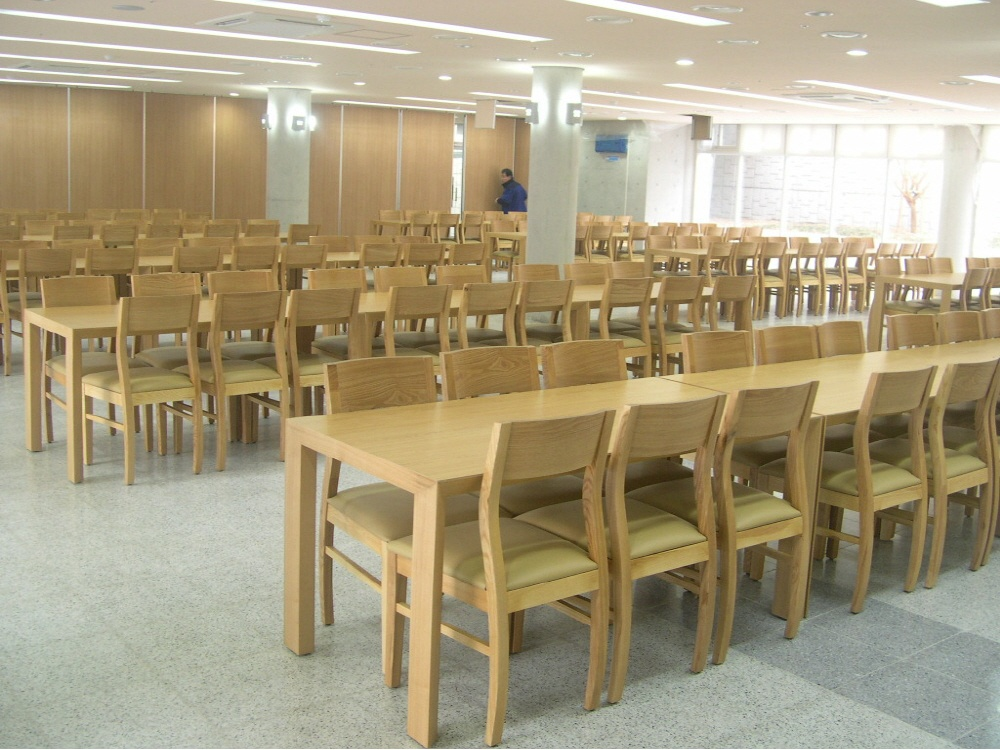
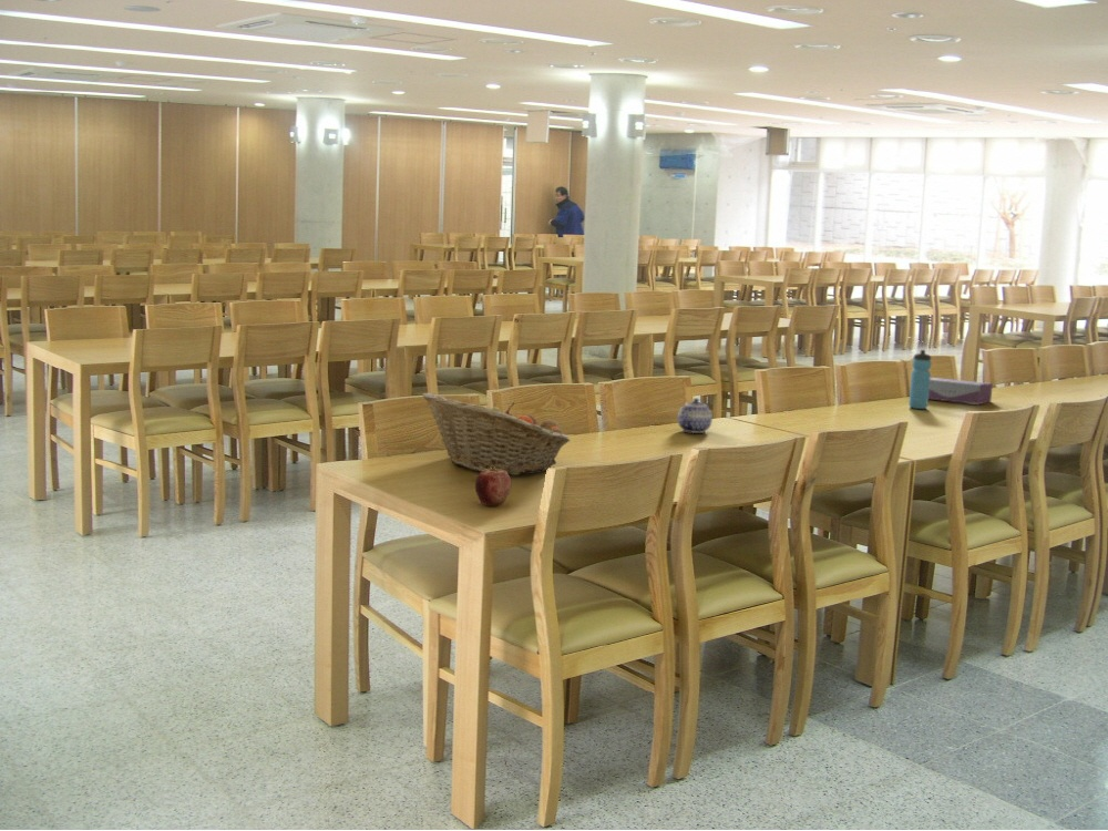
+ fruit basket [421,391,572,476]
+ water bottle [907,349,932,410]
+ teapot [677,397,714,434]
+ tissue box [929,377,994,406]
+ apple [474,466,512,506]
